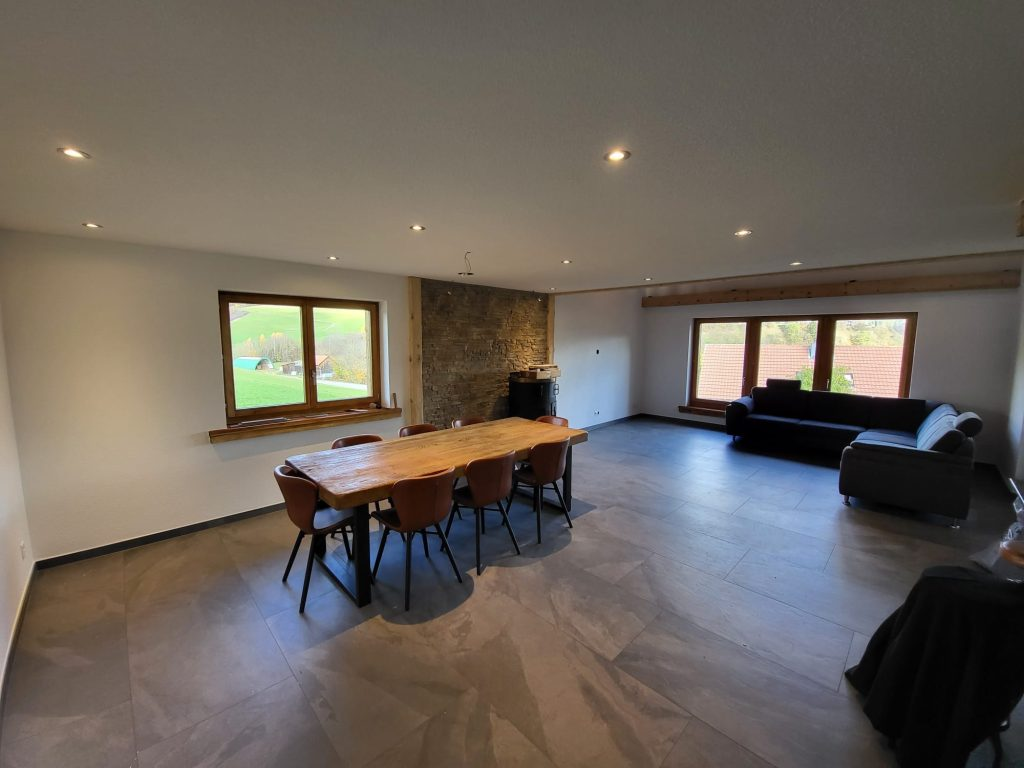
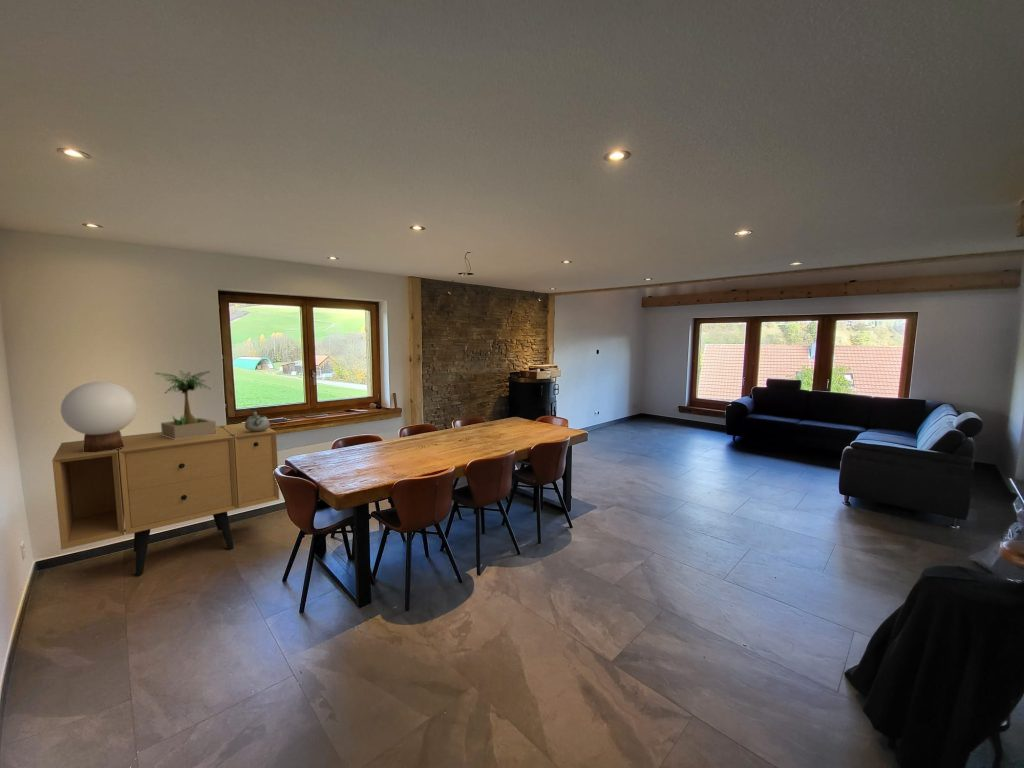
+ table lamp [60,381,138,453]
+ decorative bowl [244,410,271,432]
+ sideboard [51,422,280,576]
+ potted plant [155,369,217,440]
